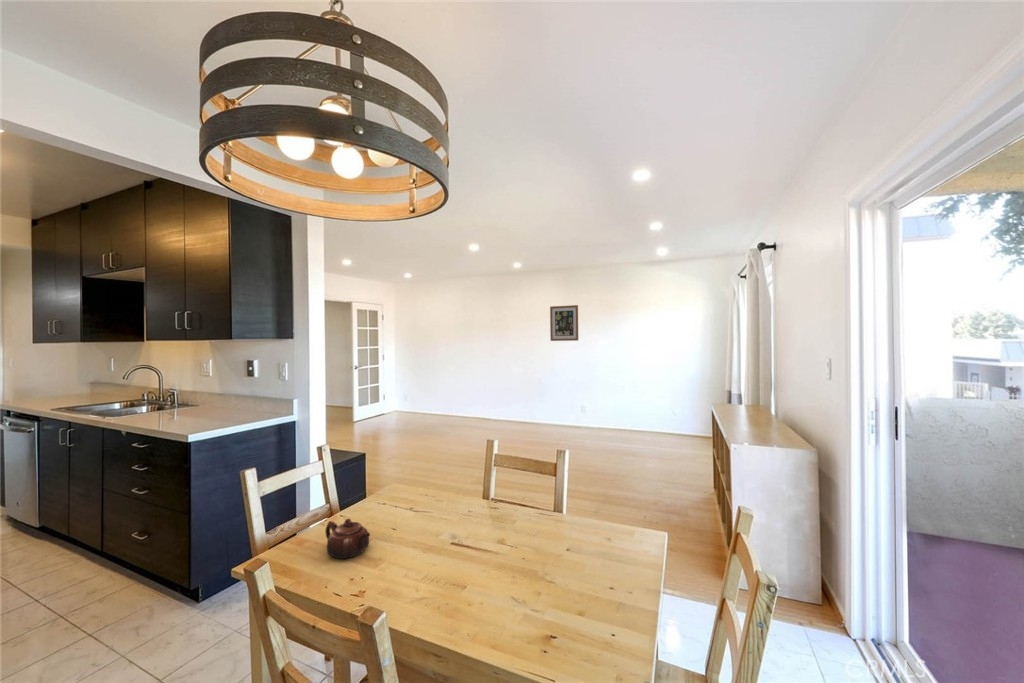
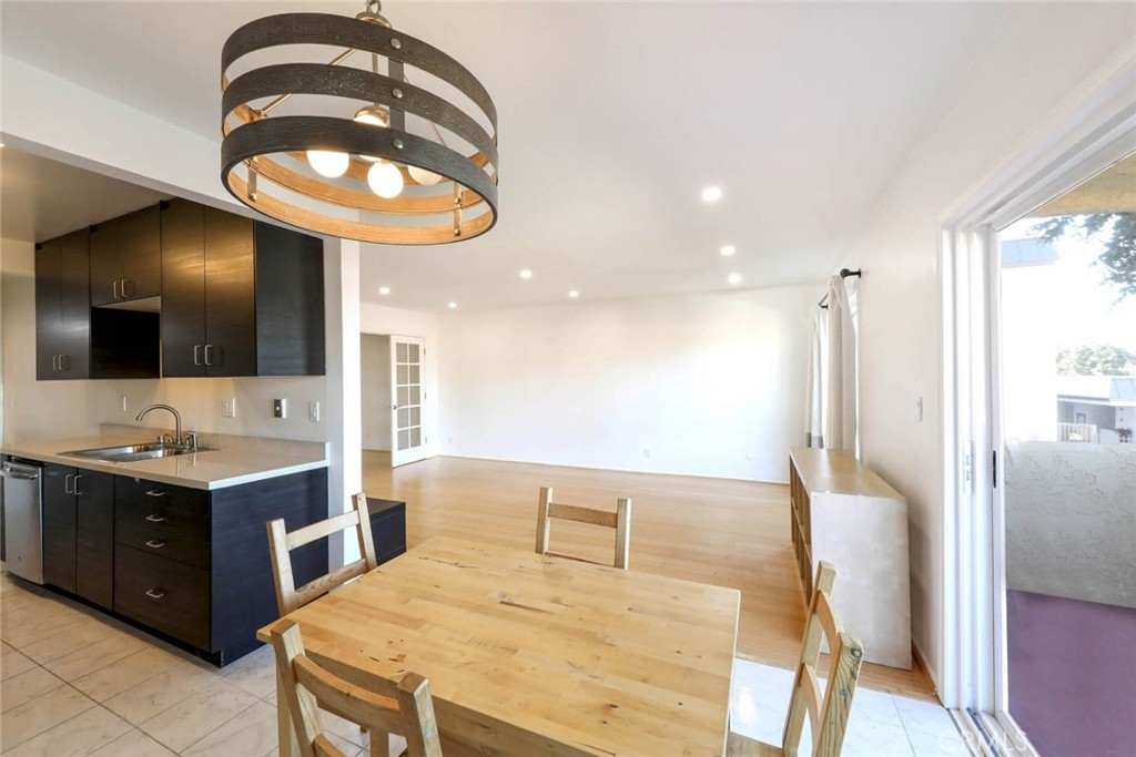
- wall art [549,304,579,342]
- teapot [324,517,371,560]
